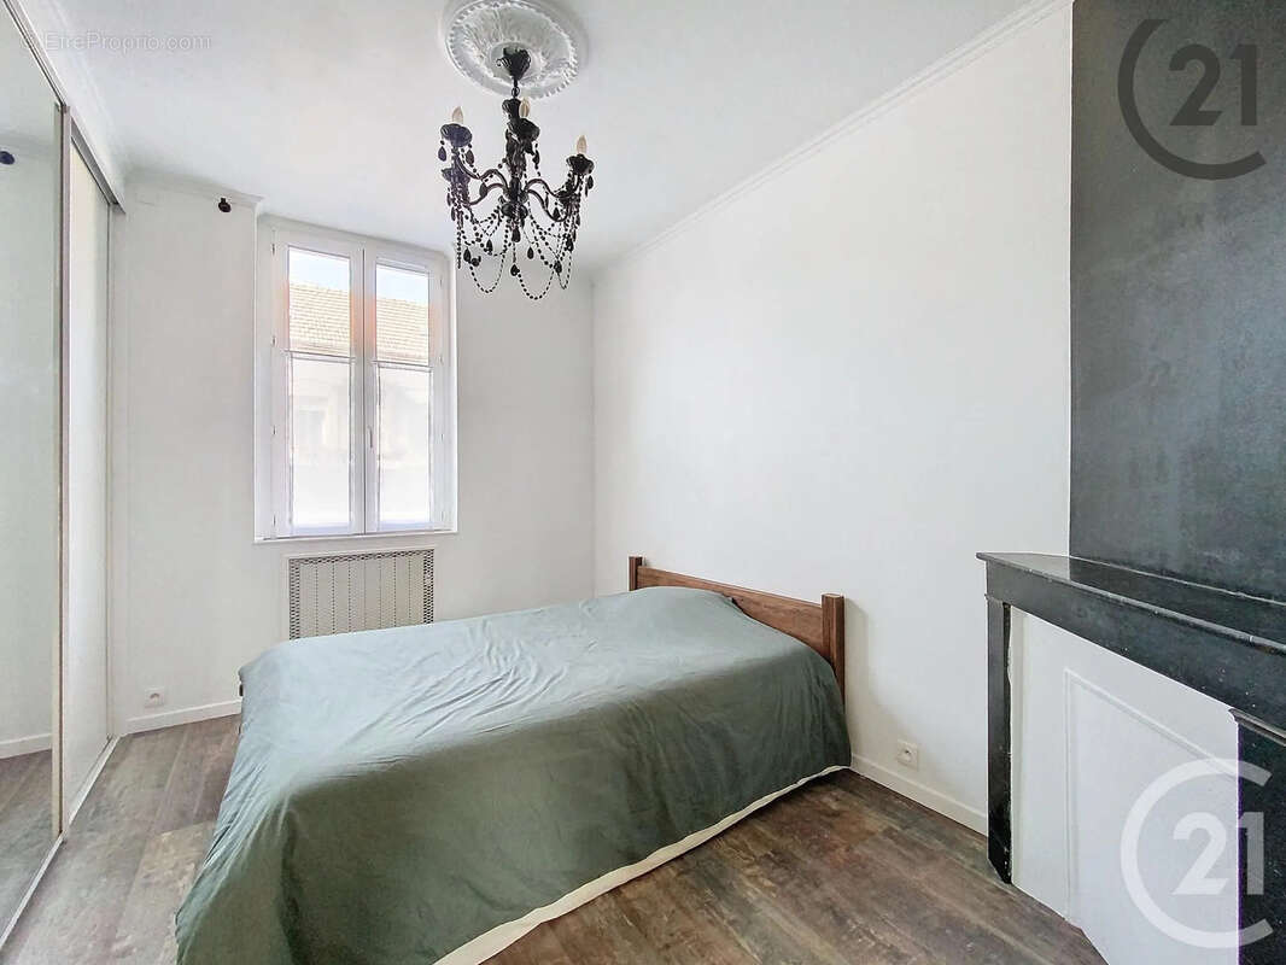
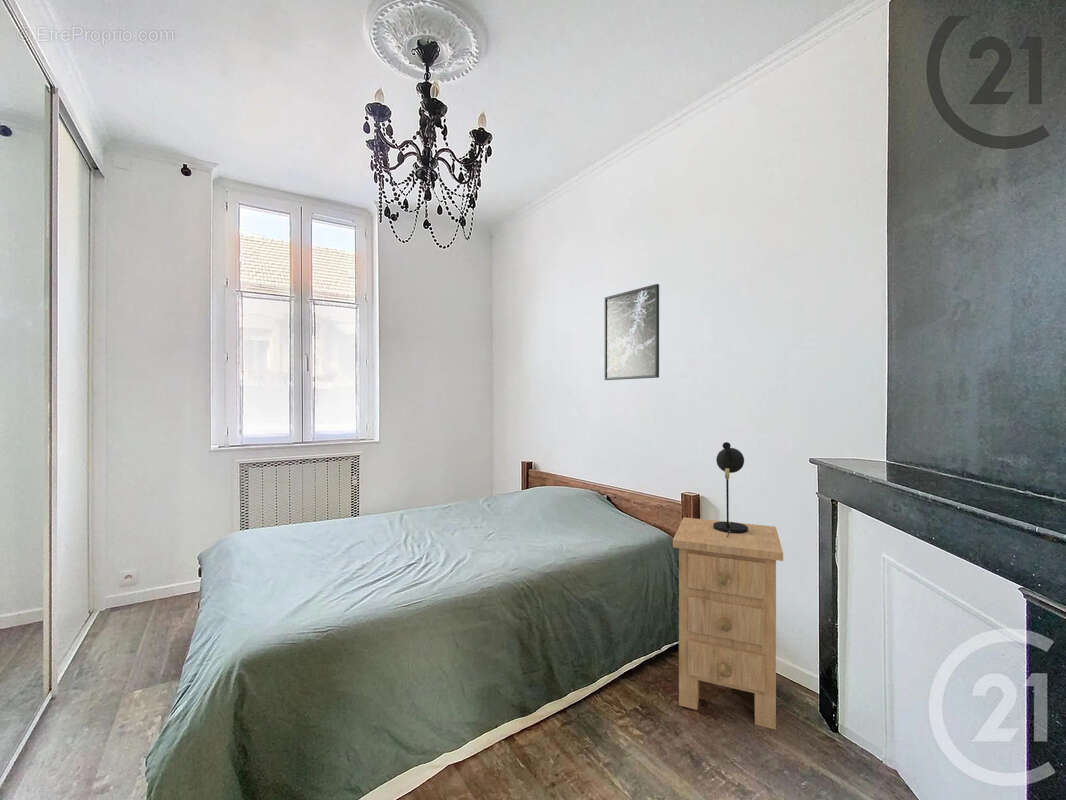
+ table lamp [713,441,748,537]
+ nightstand [672,517,784,730]
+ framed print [604,283,660,381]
